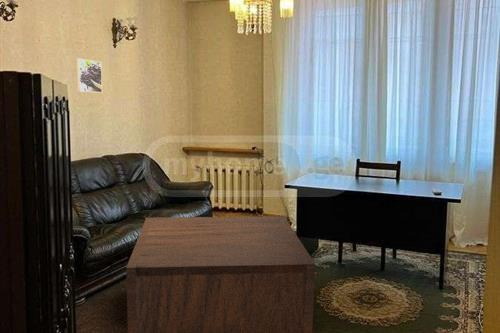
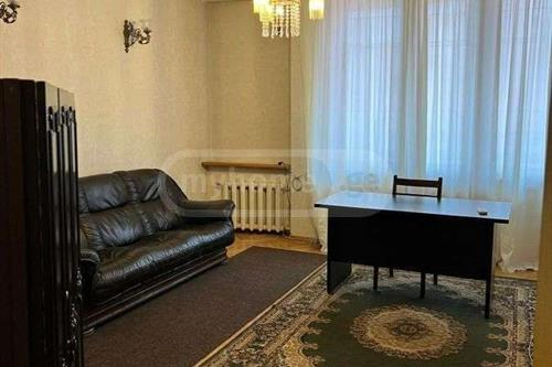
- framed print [76,58,103,94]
- coffee table [125,215,316,333]
